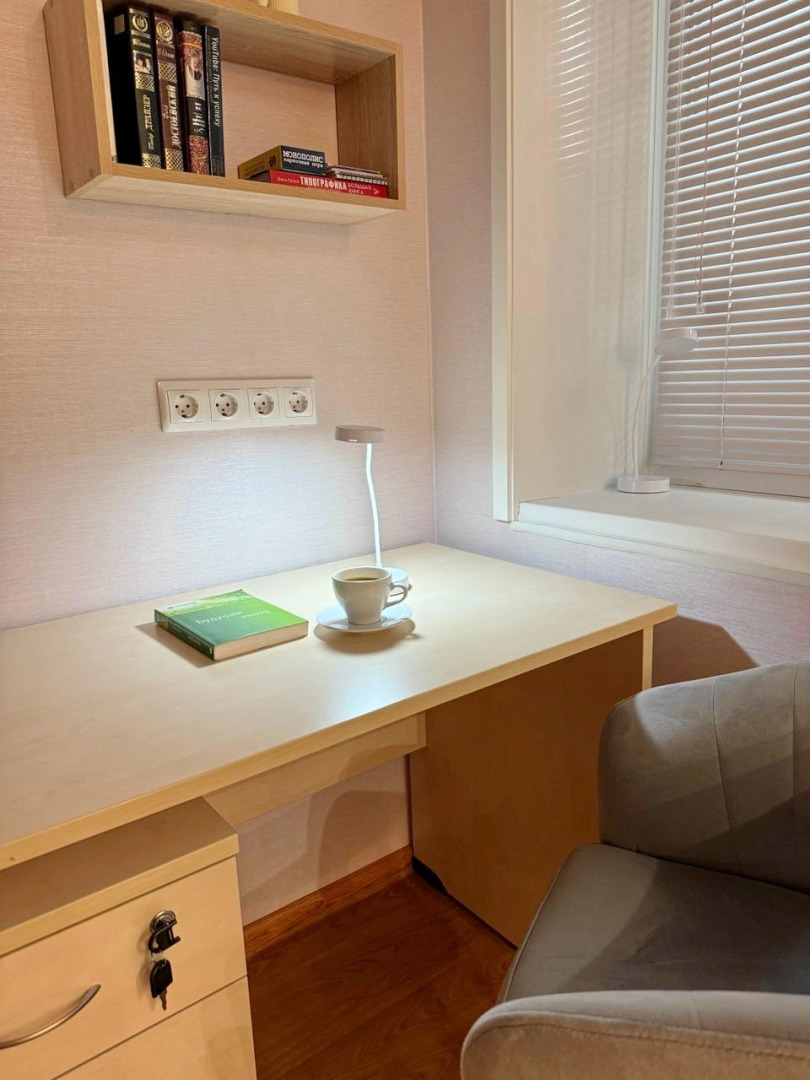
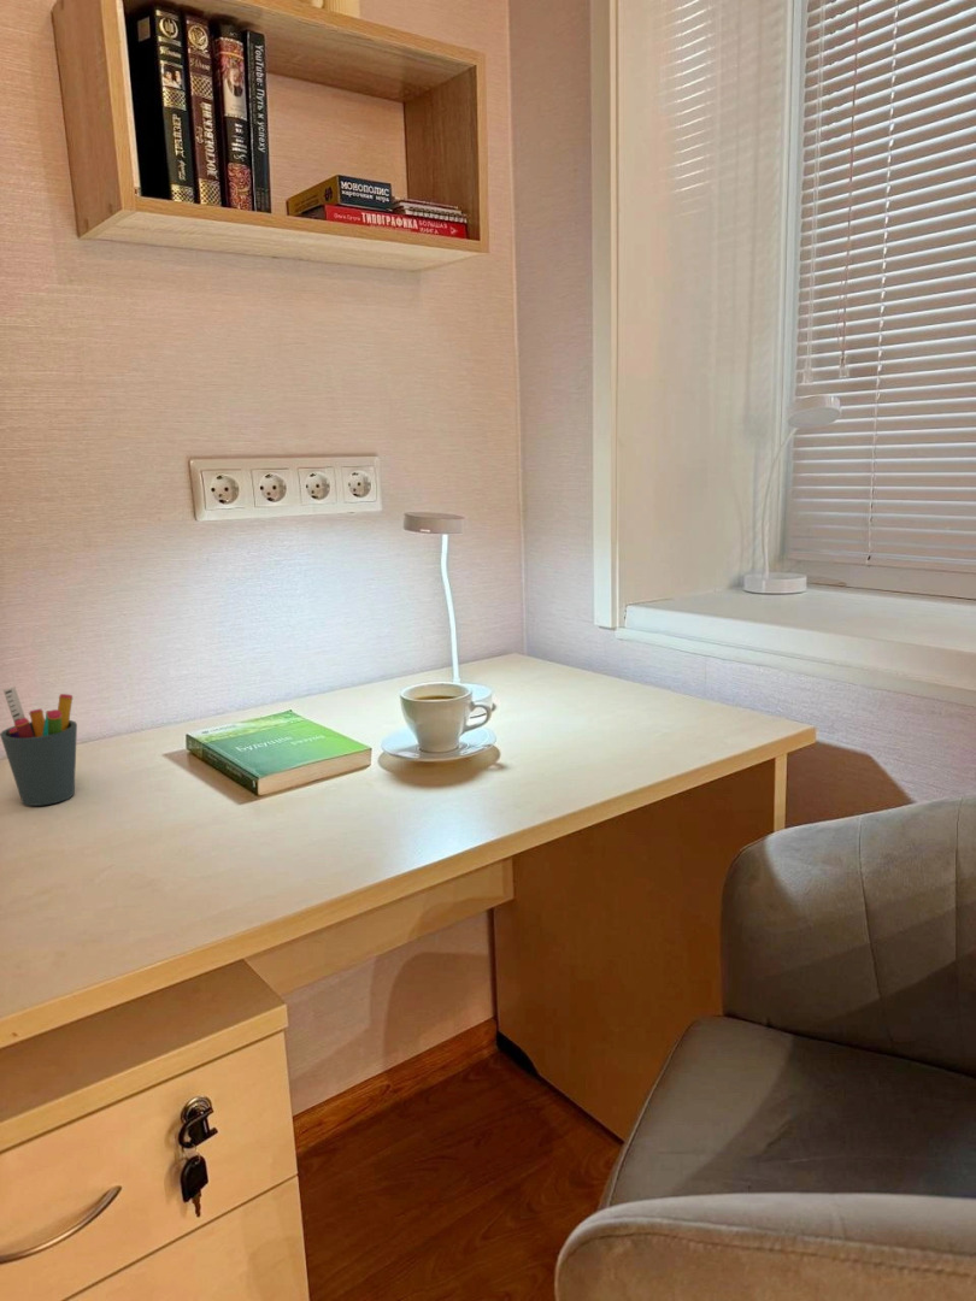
+ pen holder [0,685,78,807]
